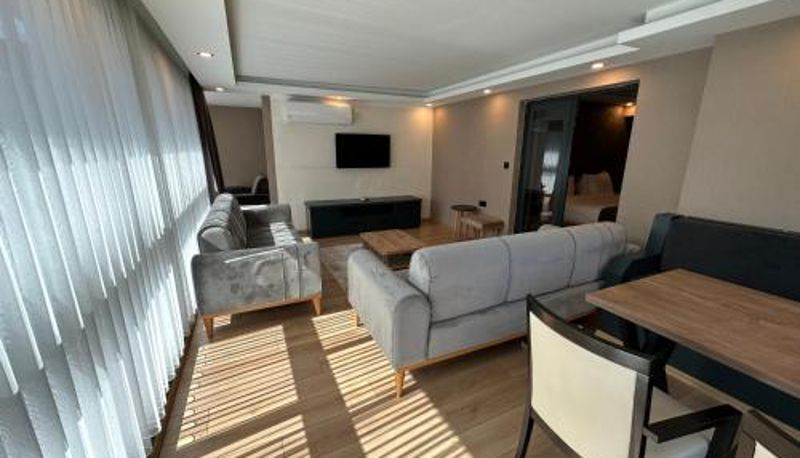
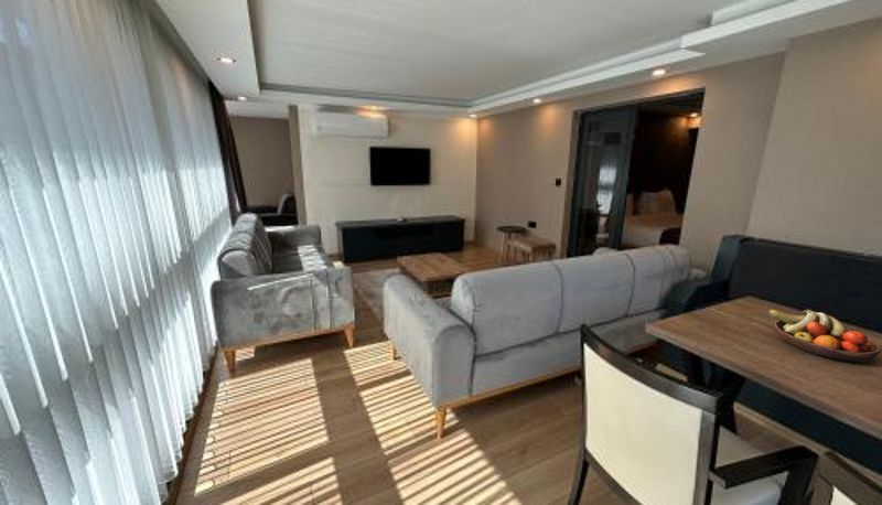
+ fruit bowl [767,309,882,364]
